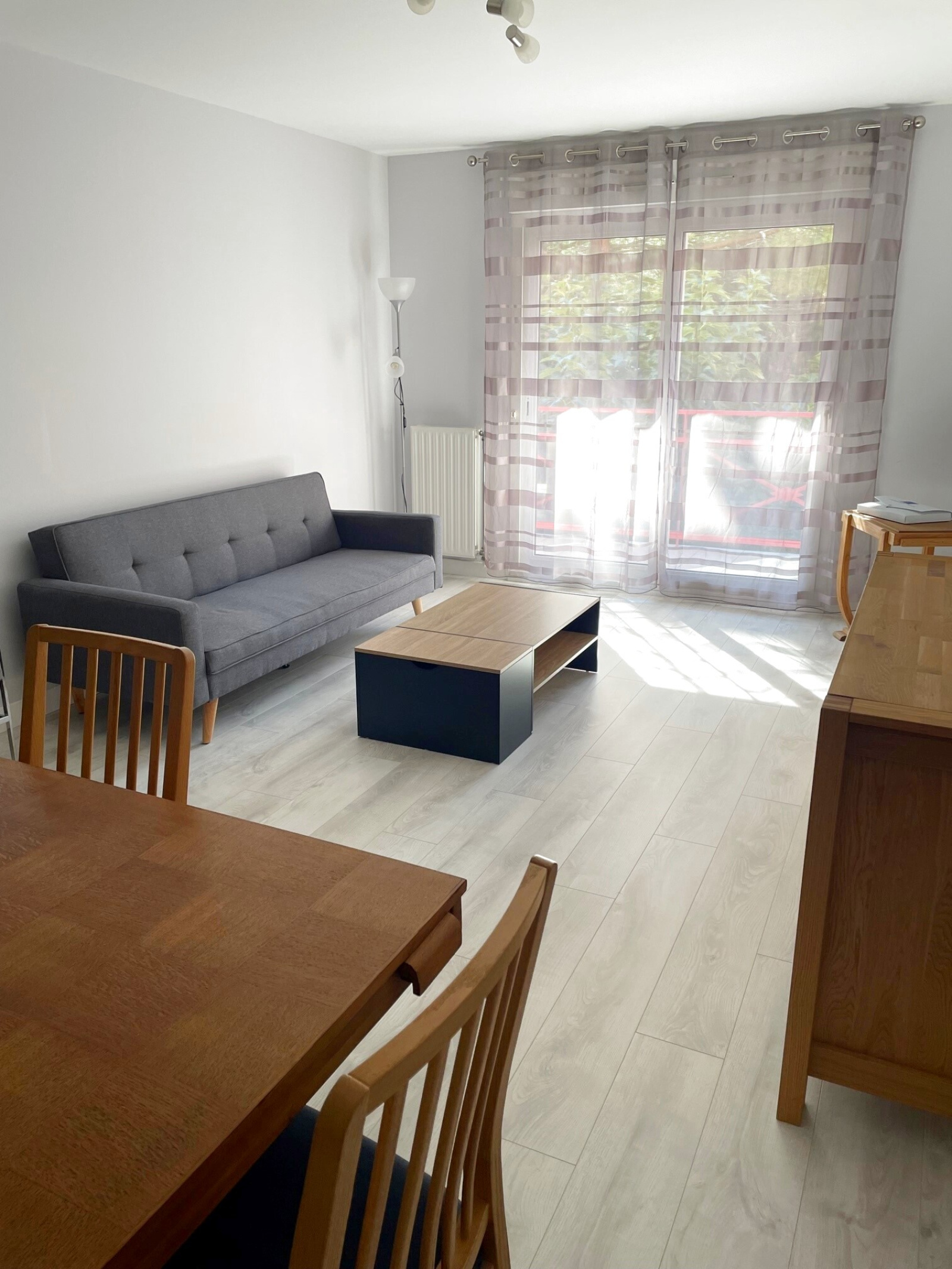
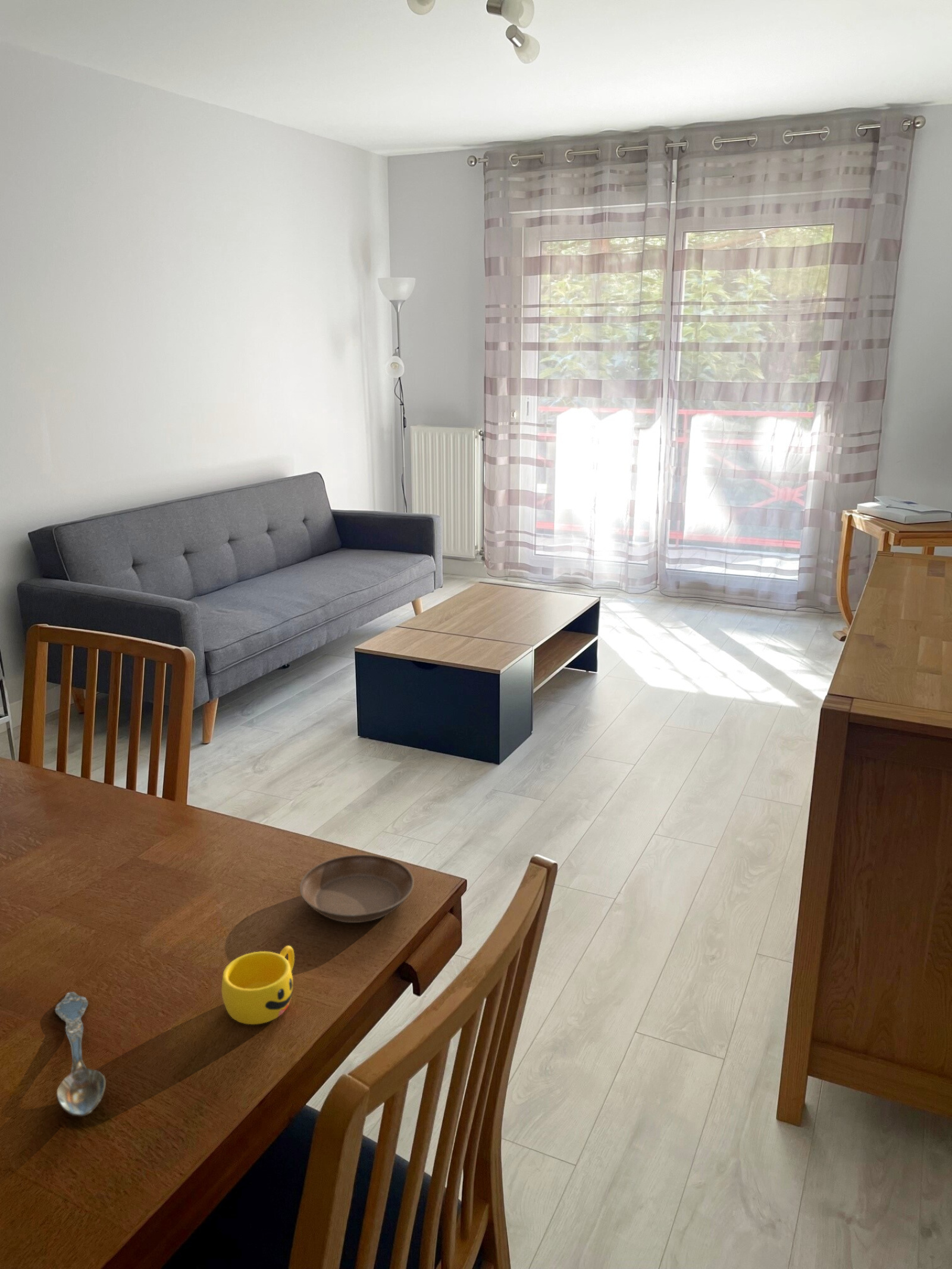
+ spoon [55,991,107,1117]
+ saucer [299,854,415,923]
+ cup [221,945,295,1025]
